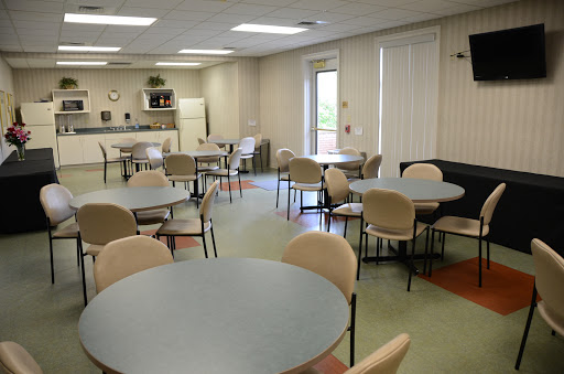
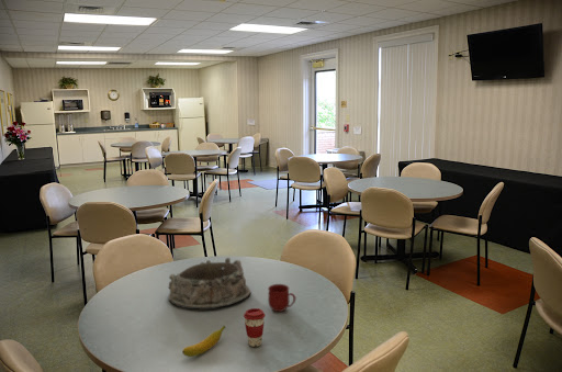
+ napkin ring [167,257,252,311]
+ banana [181,325,227,358]
+ mug [267,283,296,313]
+ coffee cup [243,307,266,348]
